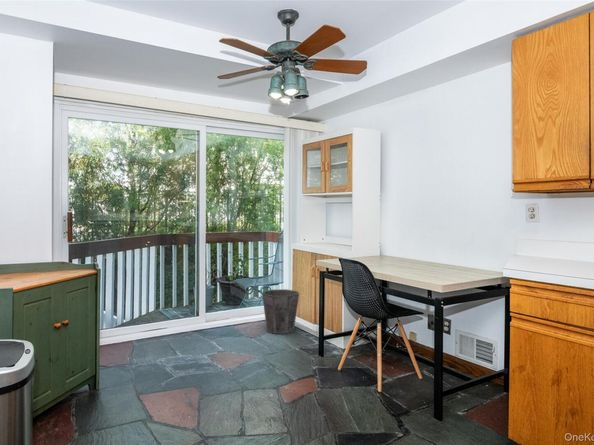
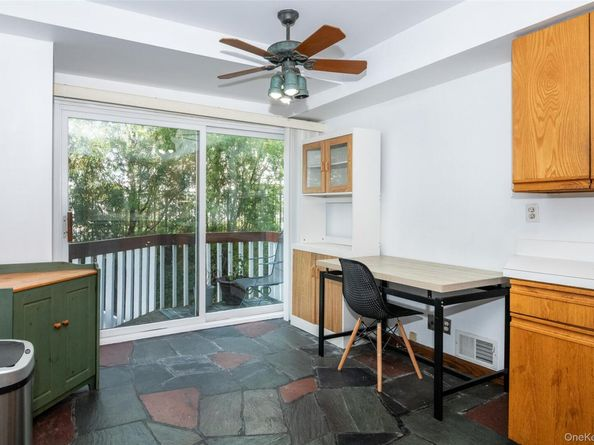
- waste bin [261,288,300,335]
